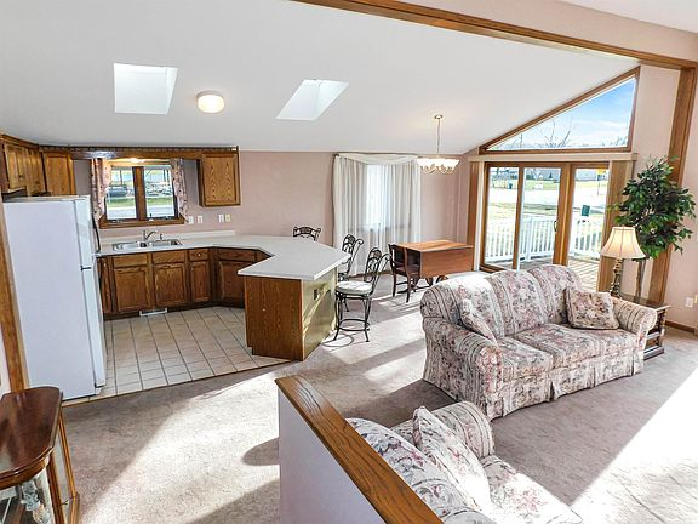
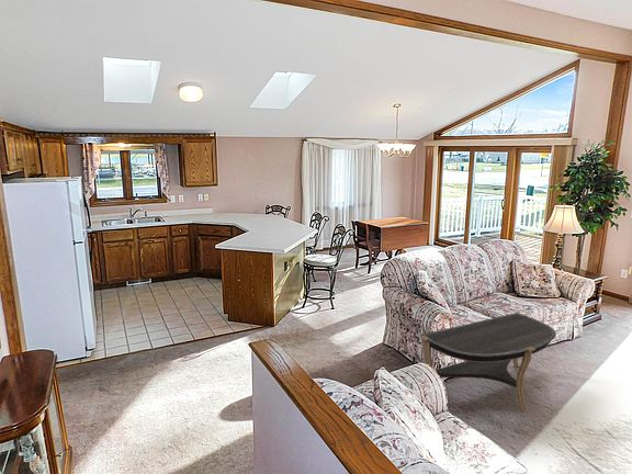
+ coffee table [418,312,557,413]
